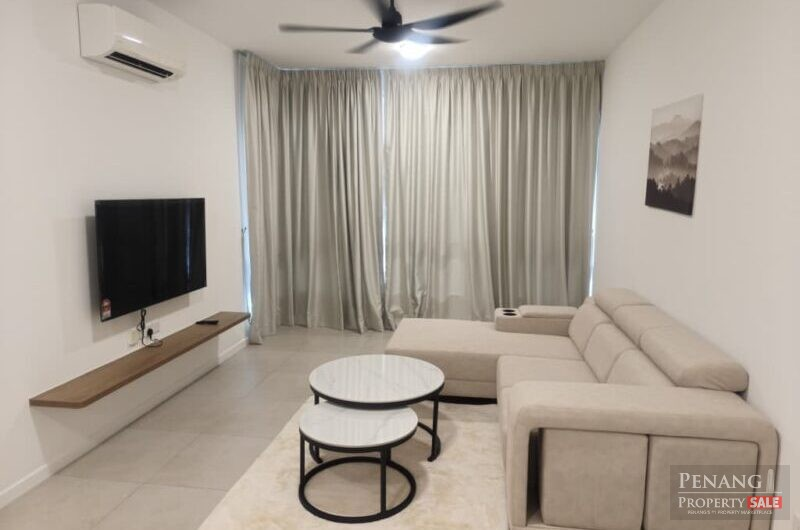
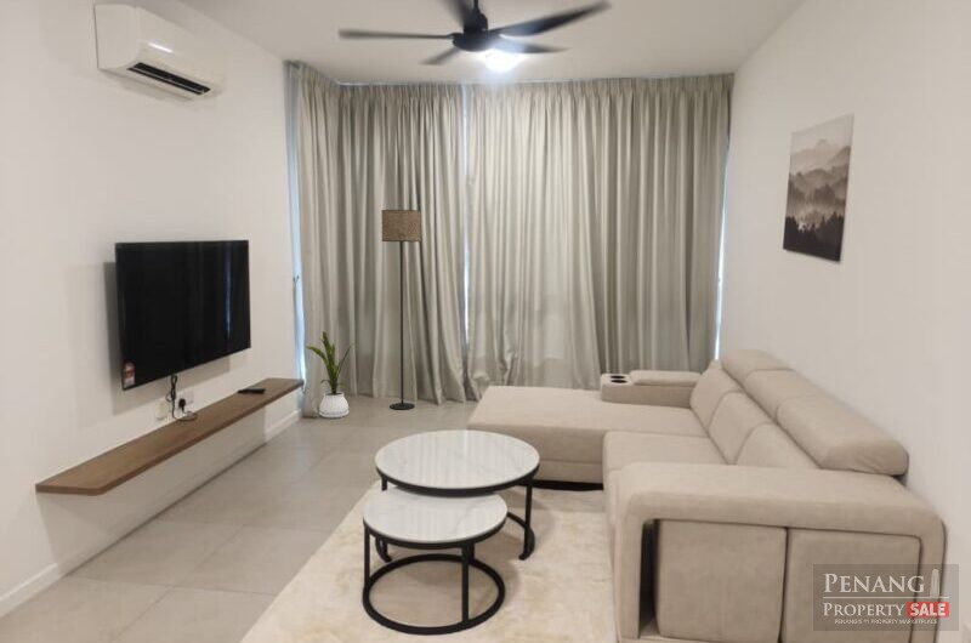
+ house plant [305,330,354,419]
+ floor lamp [380,209,422,410]
